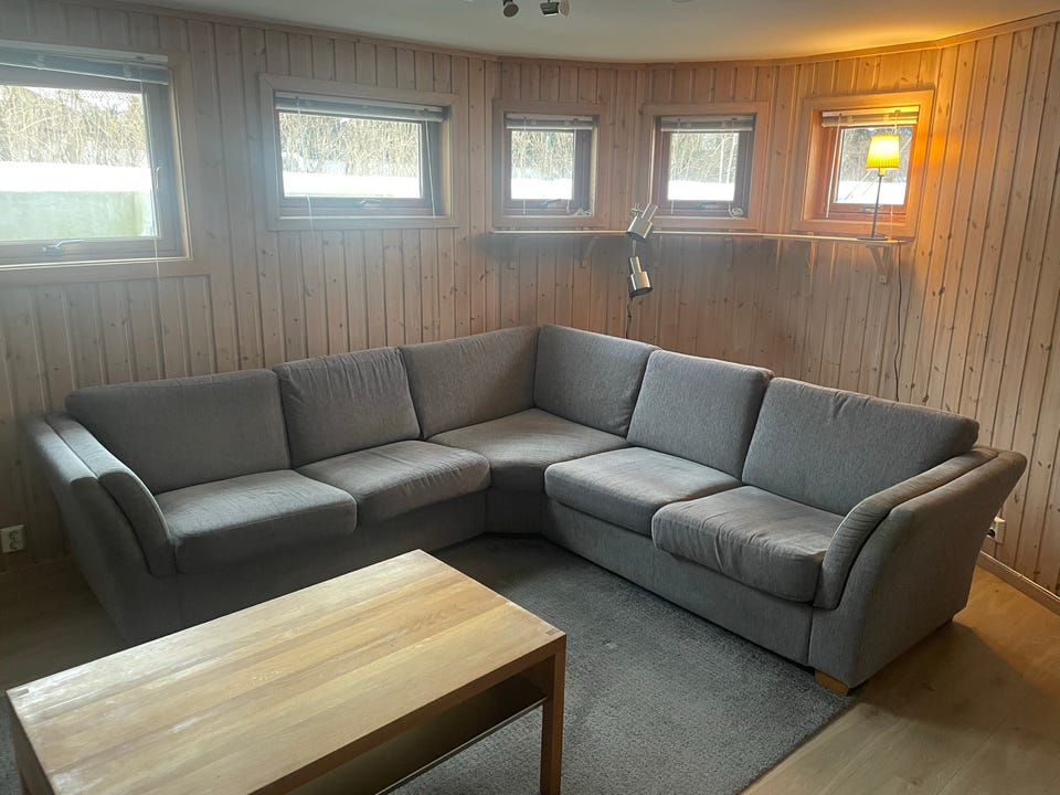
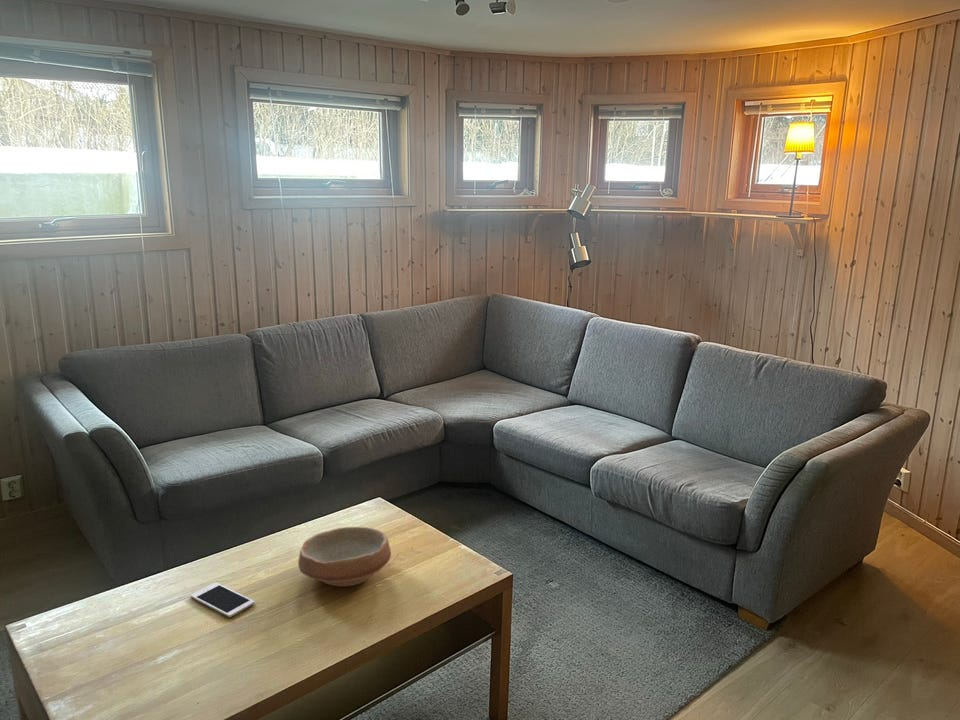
+ cell phone [190,582,255,618]
+ bowl [297,526,392,588]
